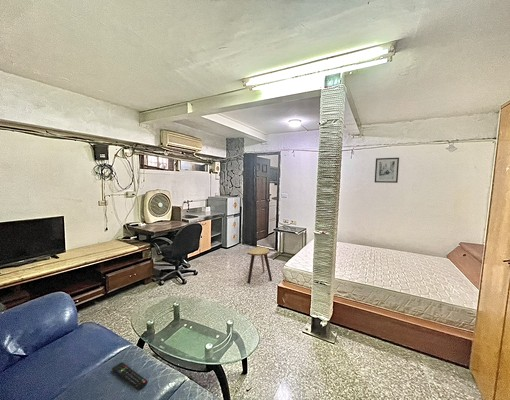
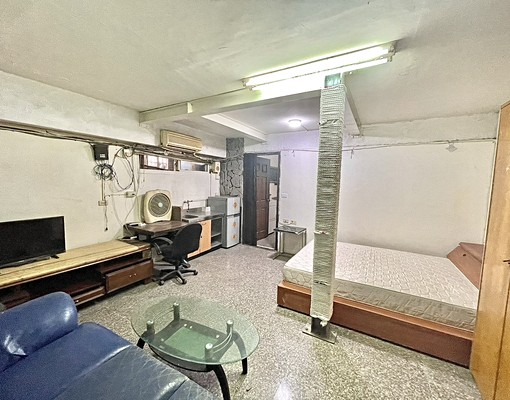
- remote control [111,361,148,391]
- wall art [374,157,400,184]
- stool [246,246,273,285]
